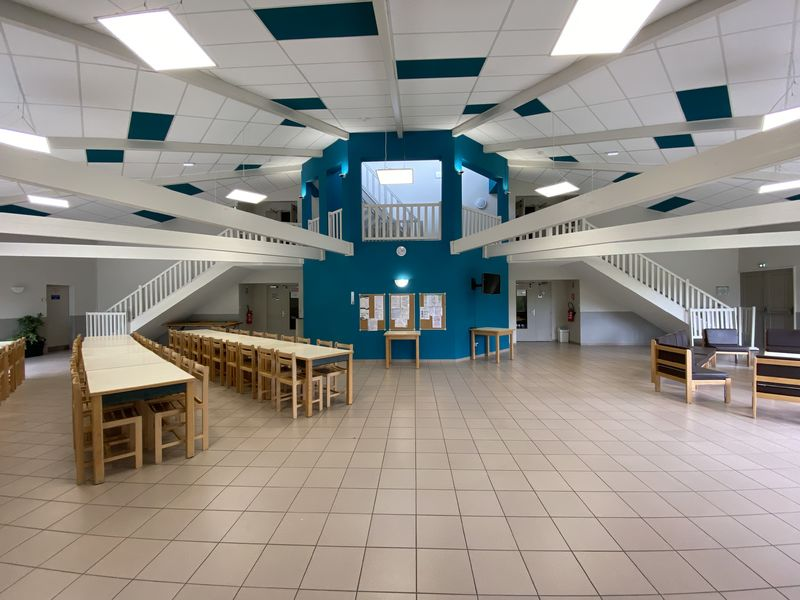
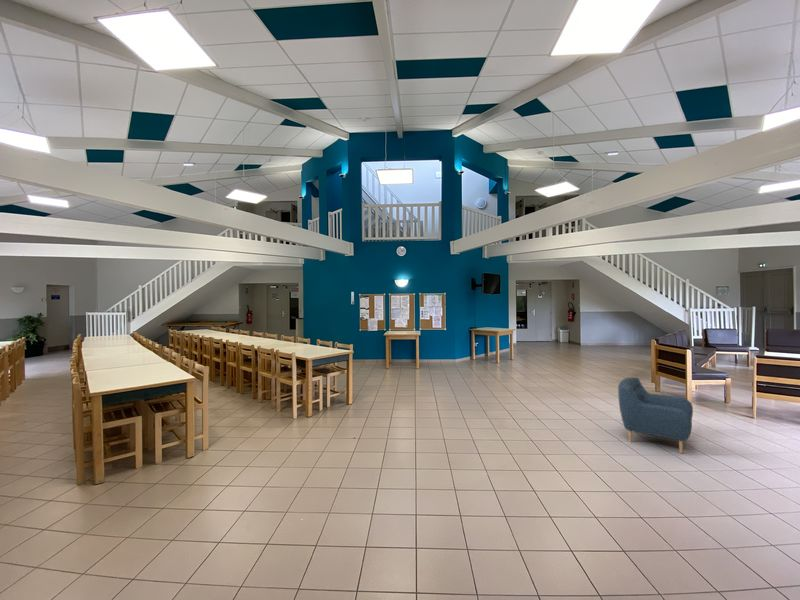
+ armchair [617,376,694,454]
